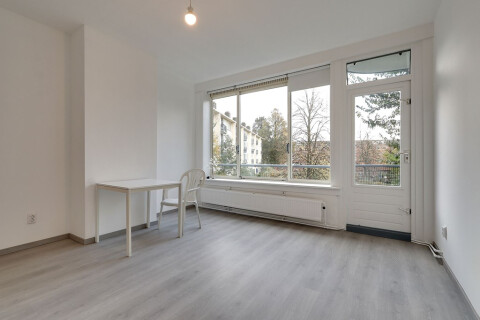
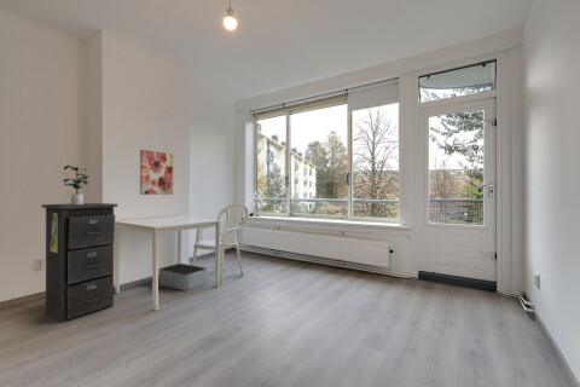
+ potted plant [60,164,89,204]
+ wall art [139,149,174,196]
+ storage bin [158,262,208,291]
+ filing cabinet [41,202,118,323]
